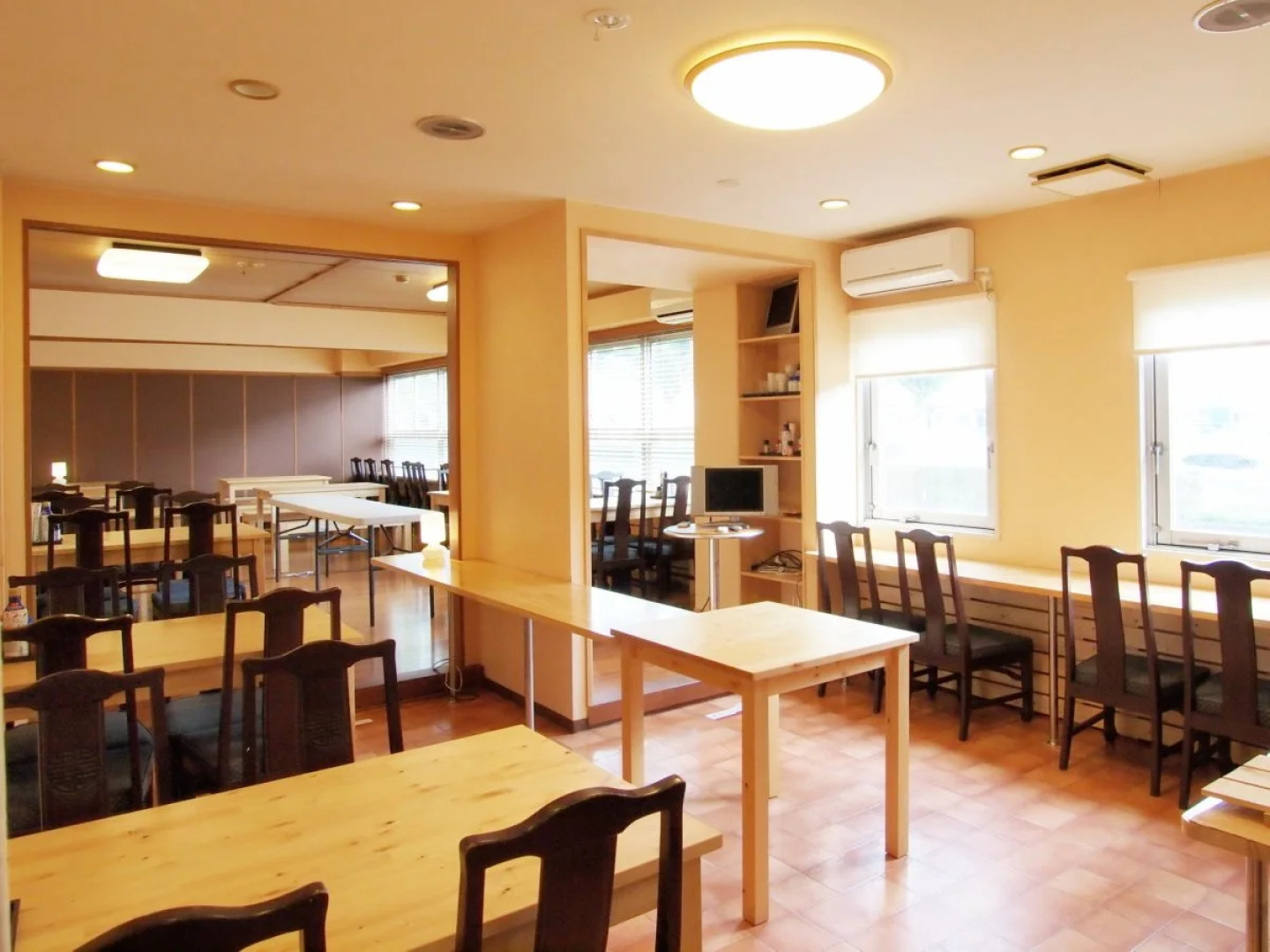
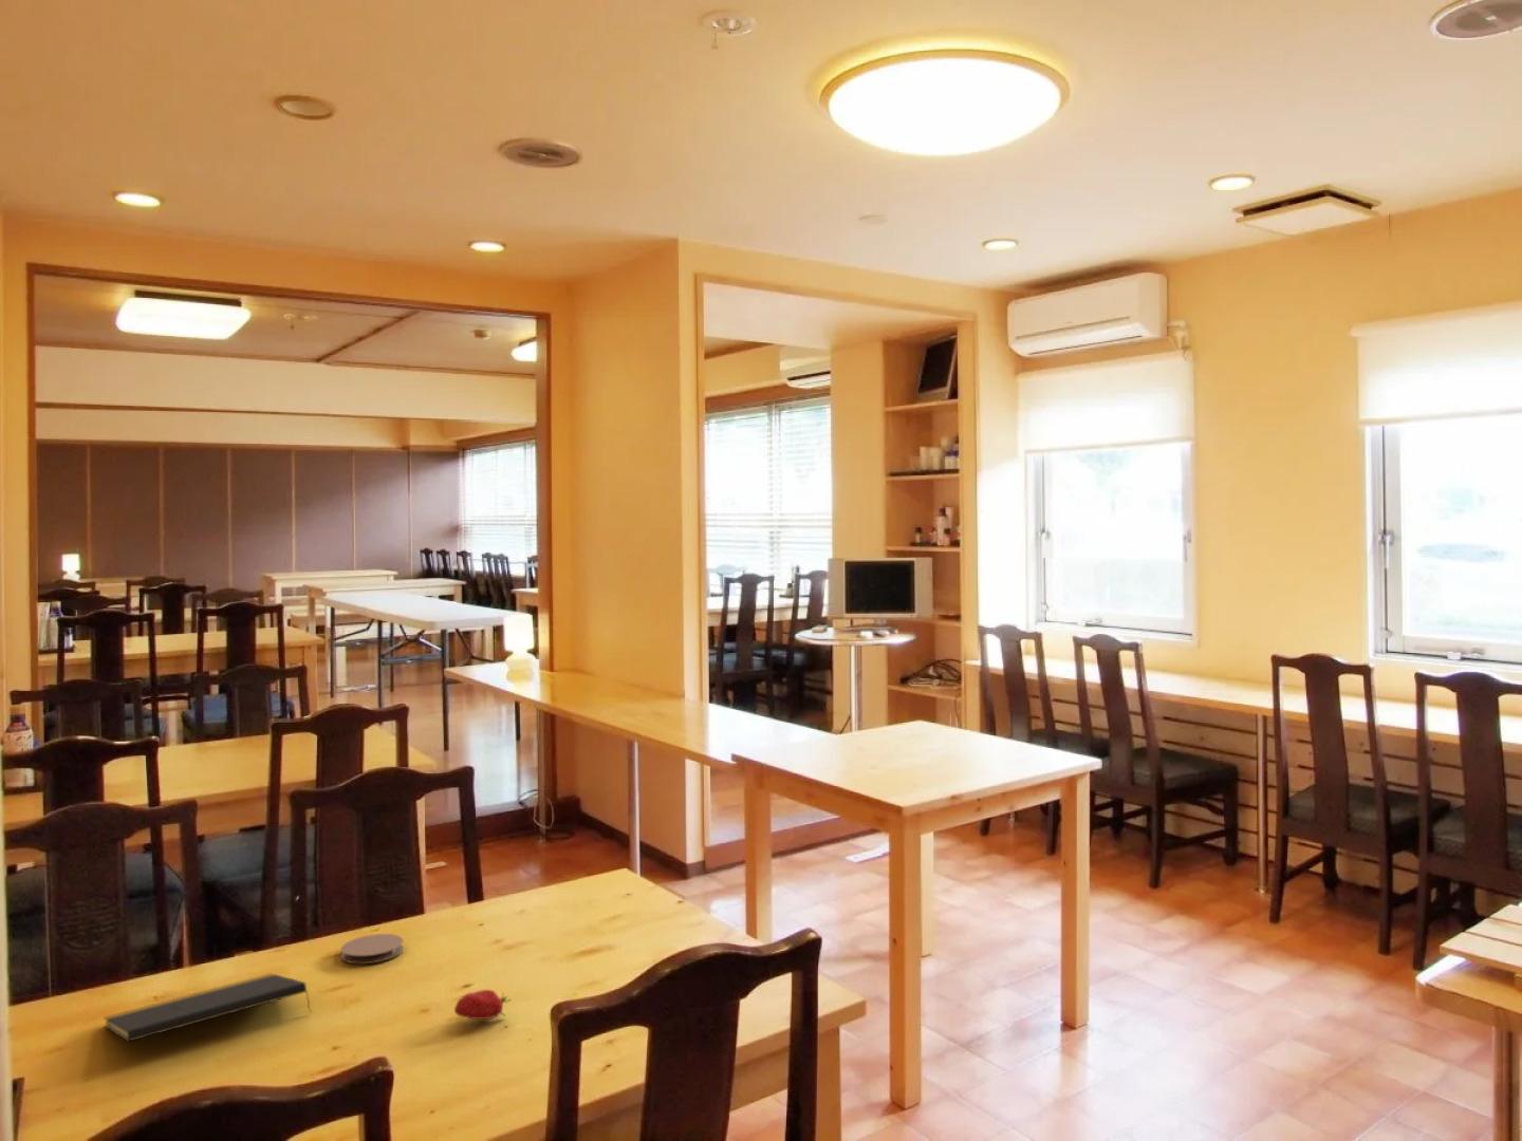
+ coaster [340,932,405,965]
+ notepad [103,972,312,1043]
+ fruit [453,989,513,1021]
